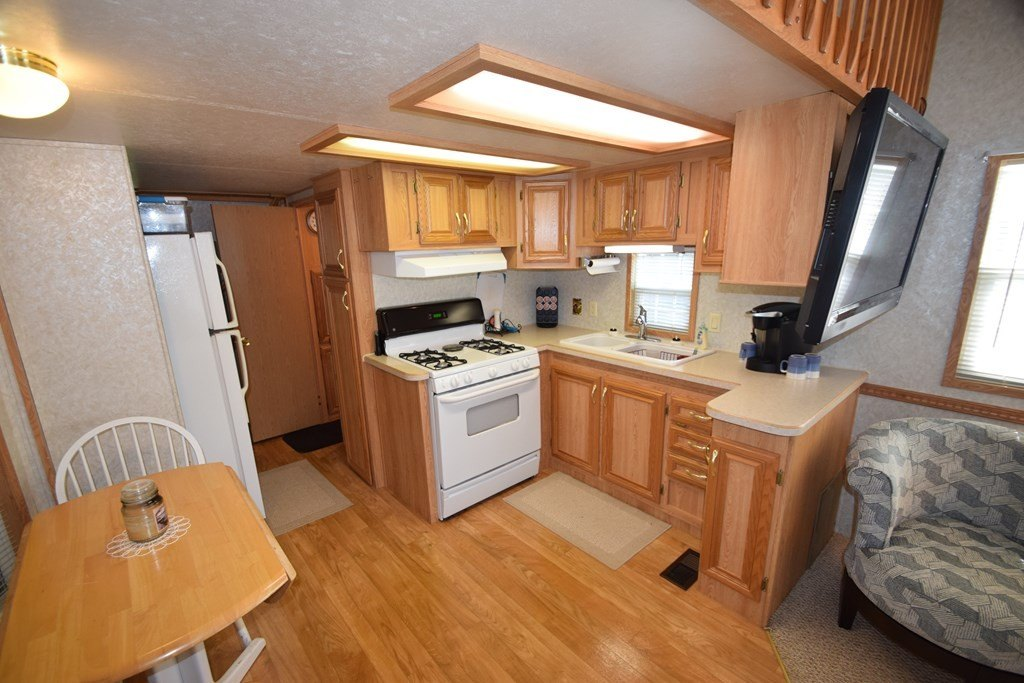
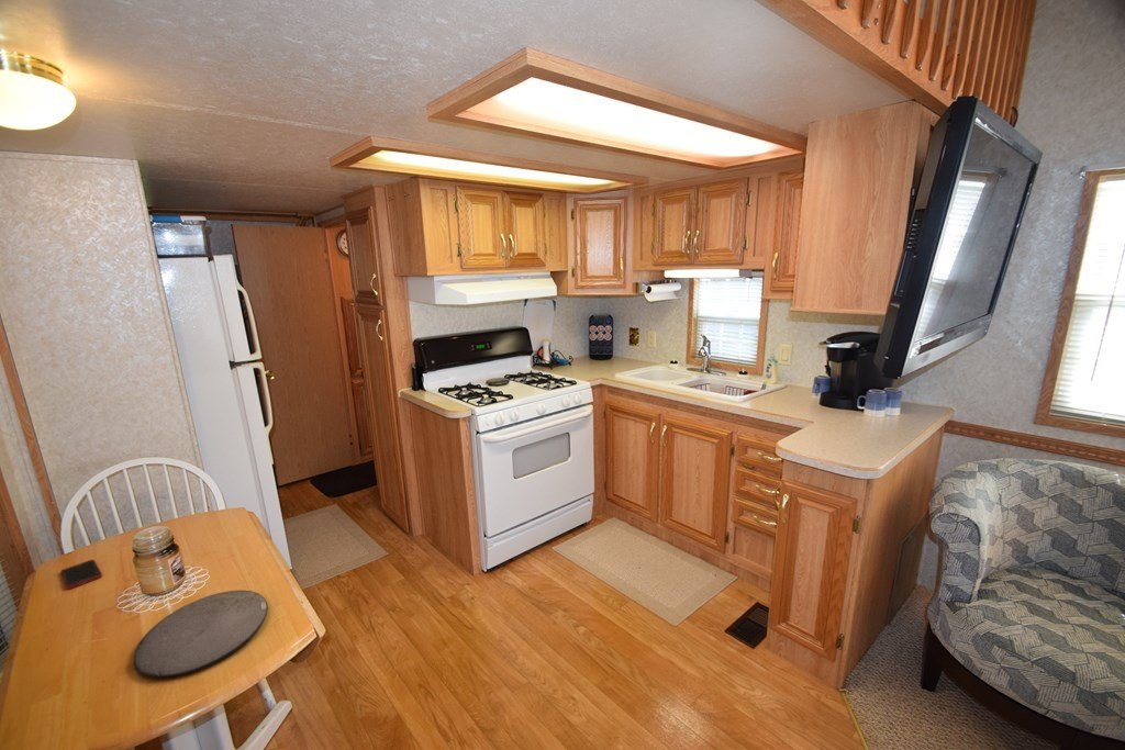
+ plate [132,589,269,679]
+ cell phone [59,559,103,591]
